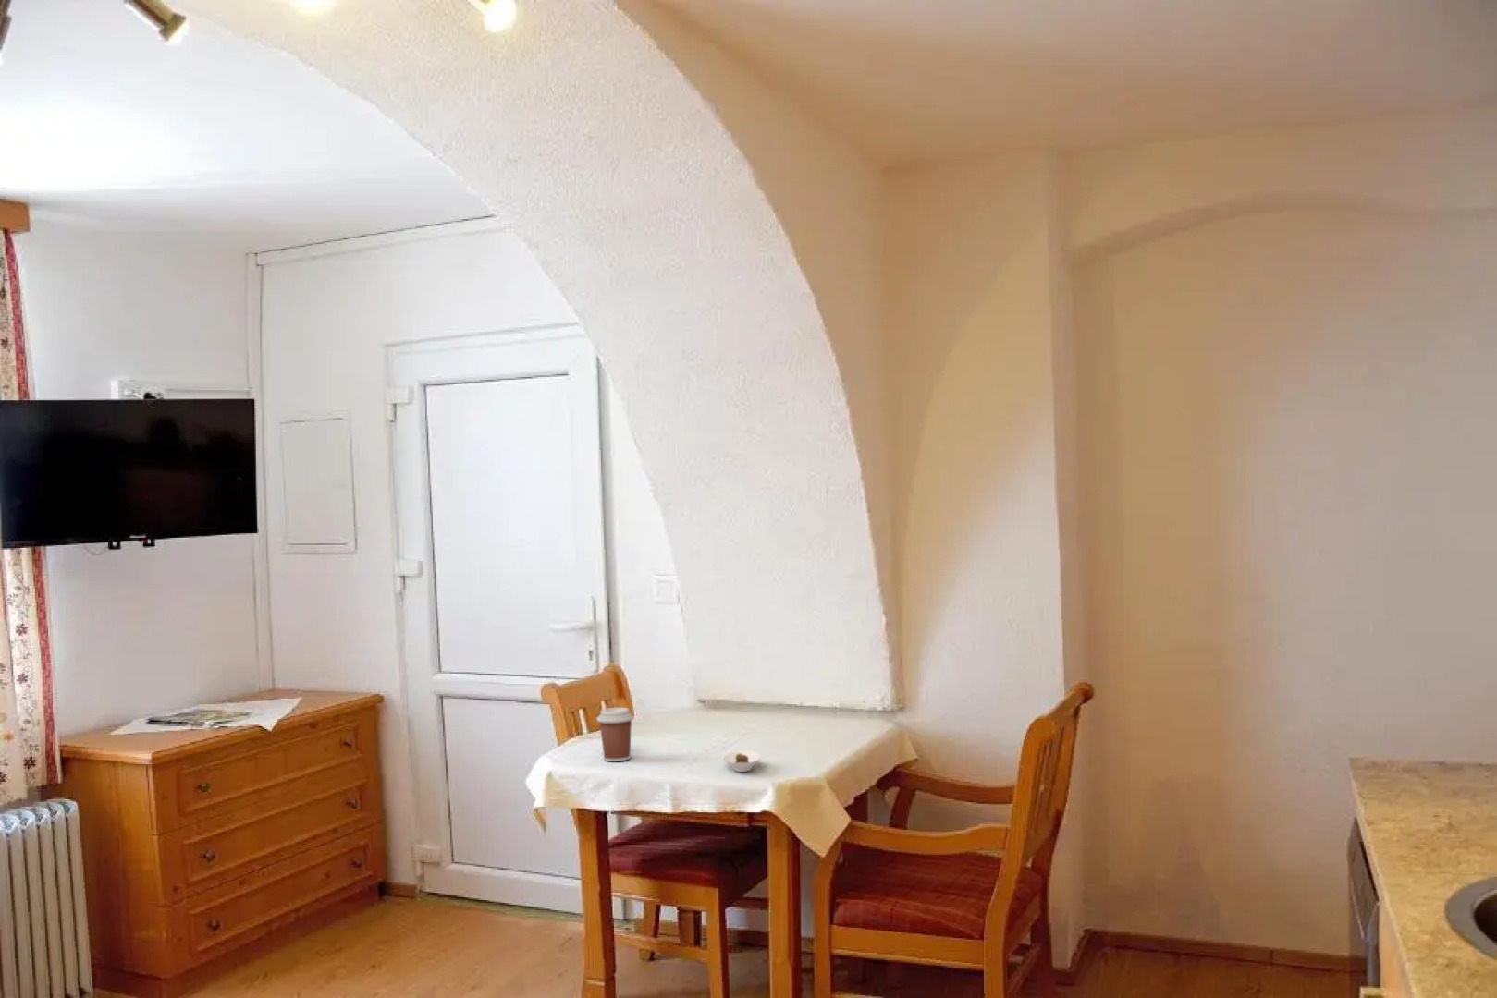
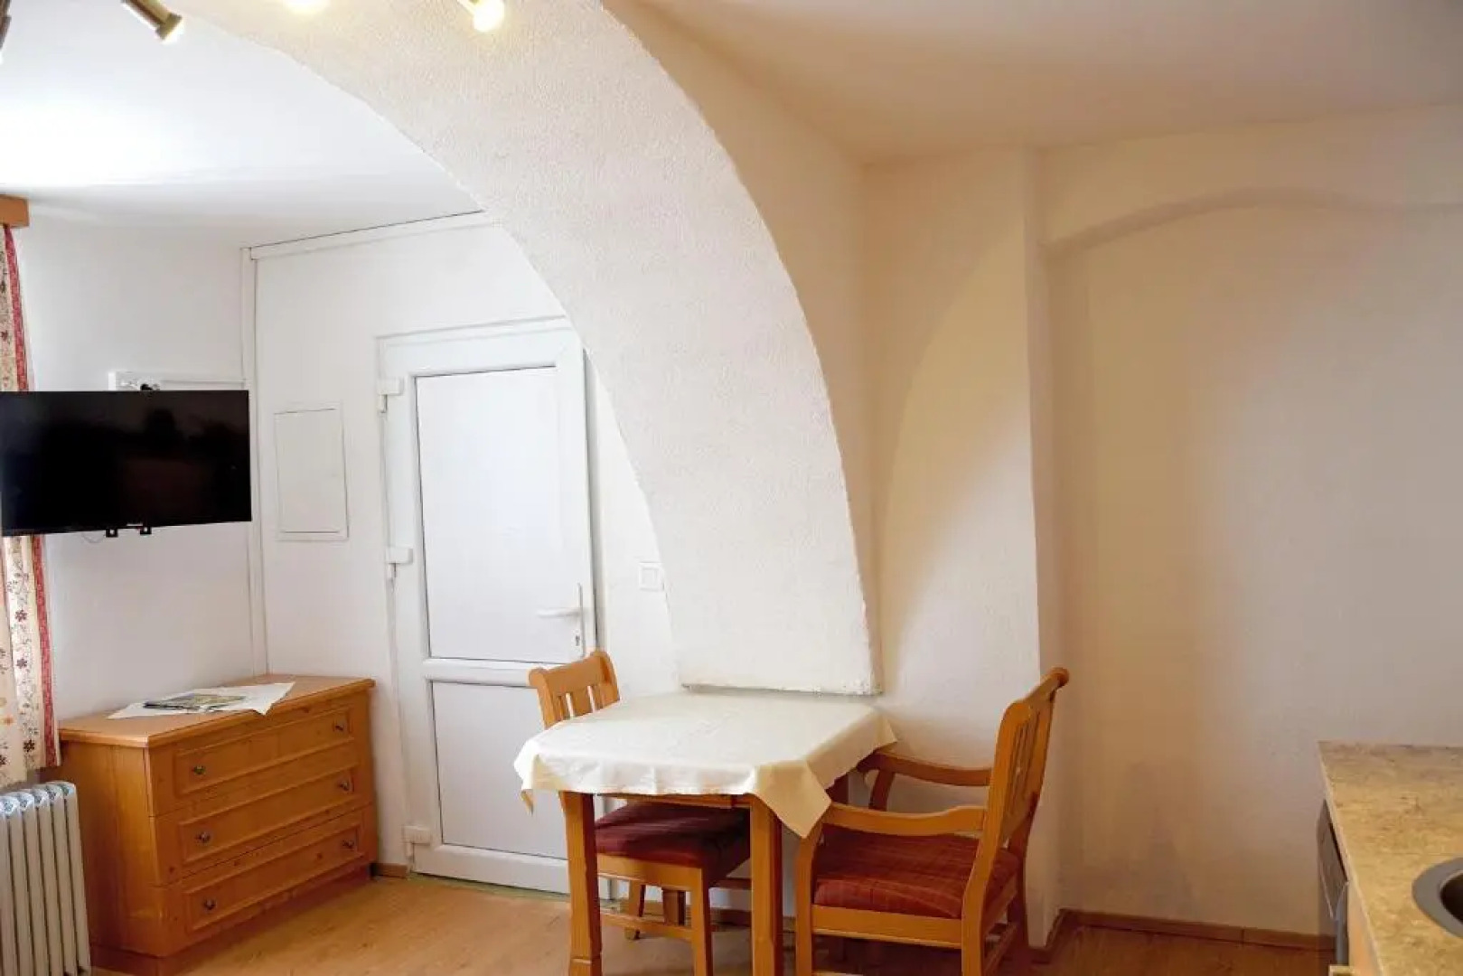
- saucer [722,750,762,773]
- coffee cup [595,707,634,762]
